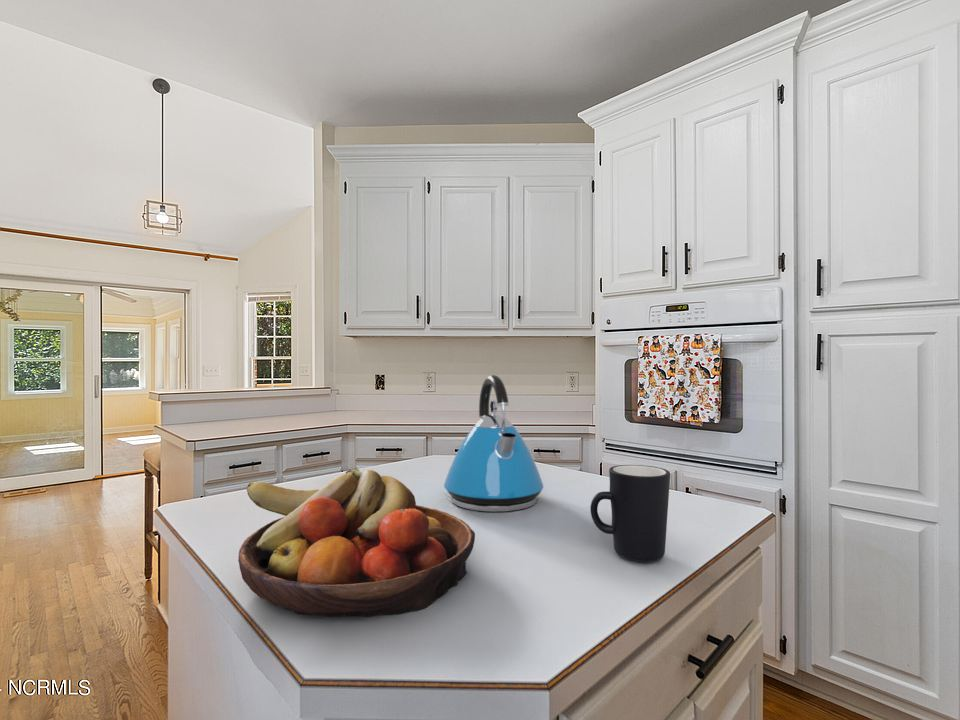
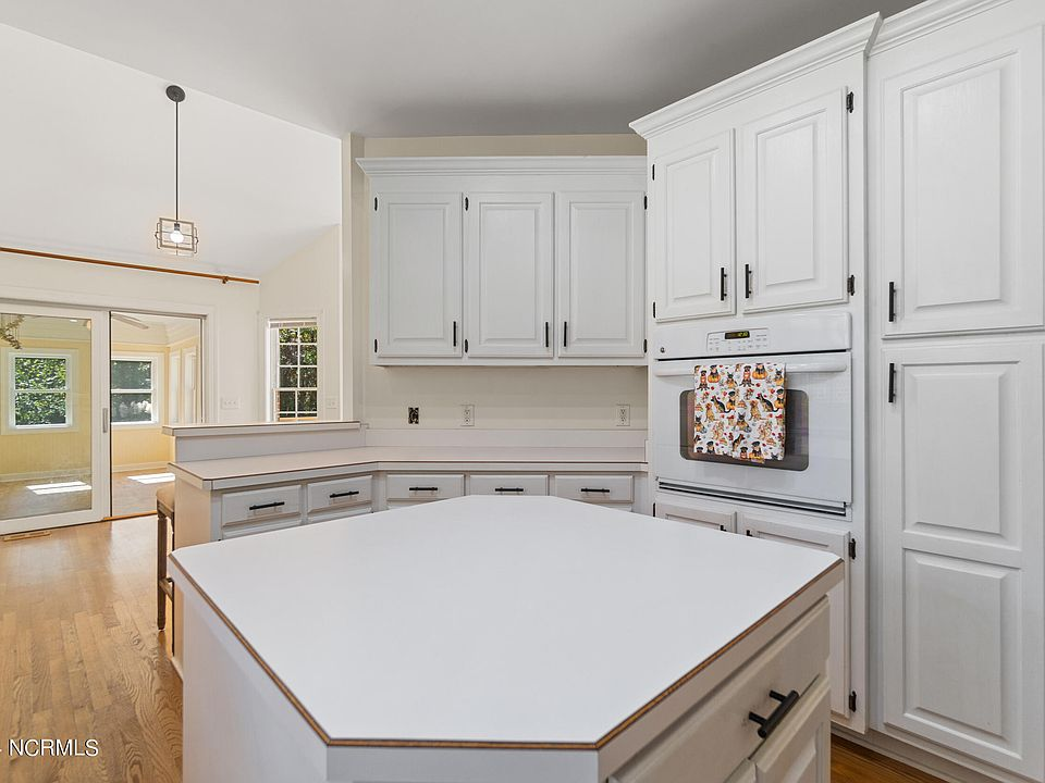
- kettle [443,374,544,513]
- mug [590,464,671,563]
- fruit bowl [237,468,476,617]
